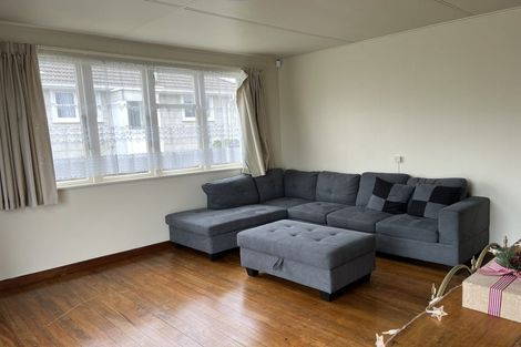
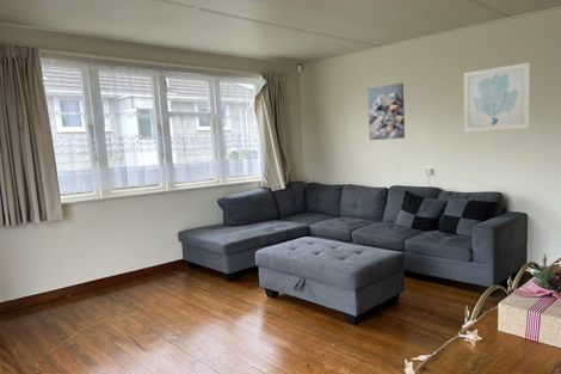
+ wall art [463,61,531,134]
+ wall art [366,82,406,141]
